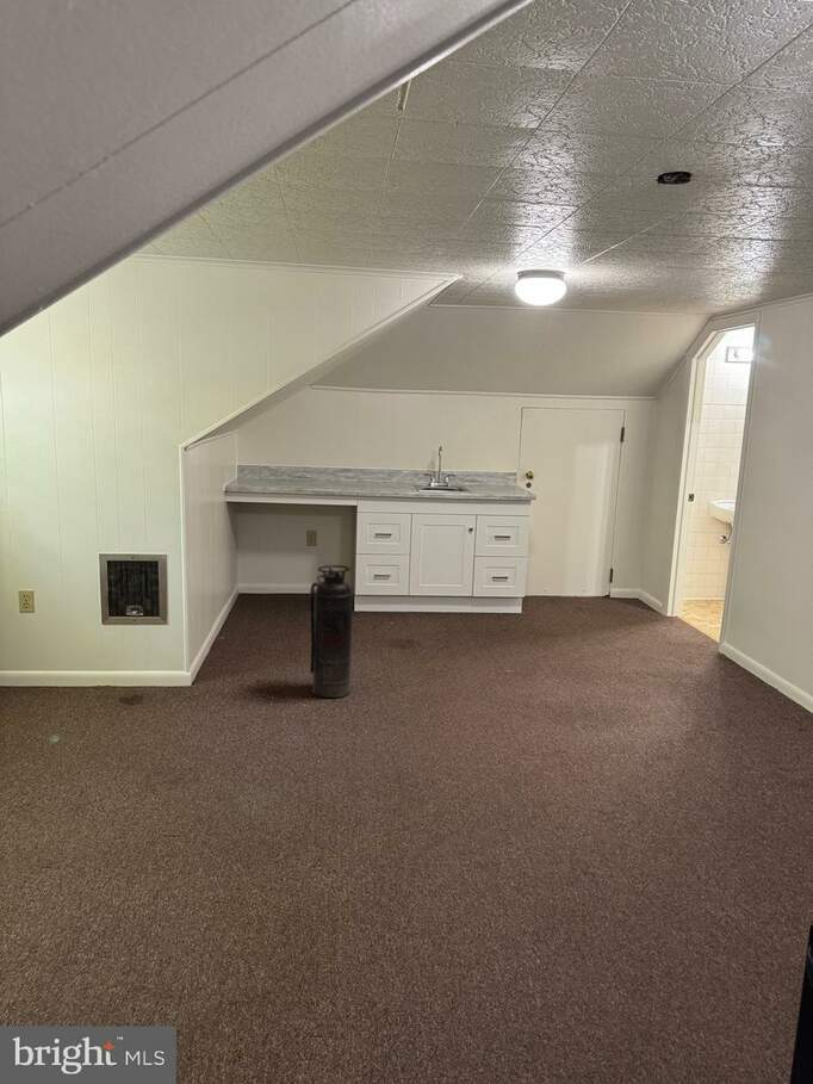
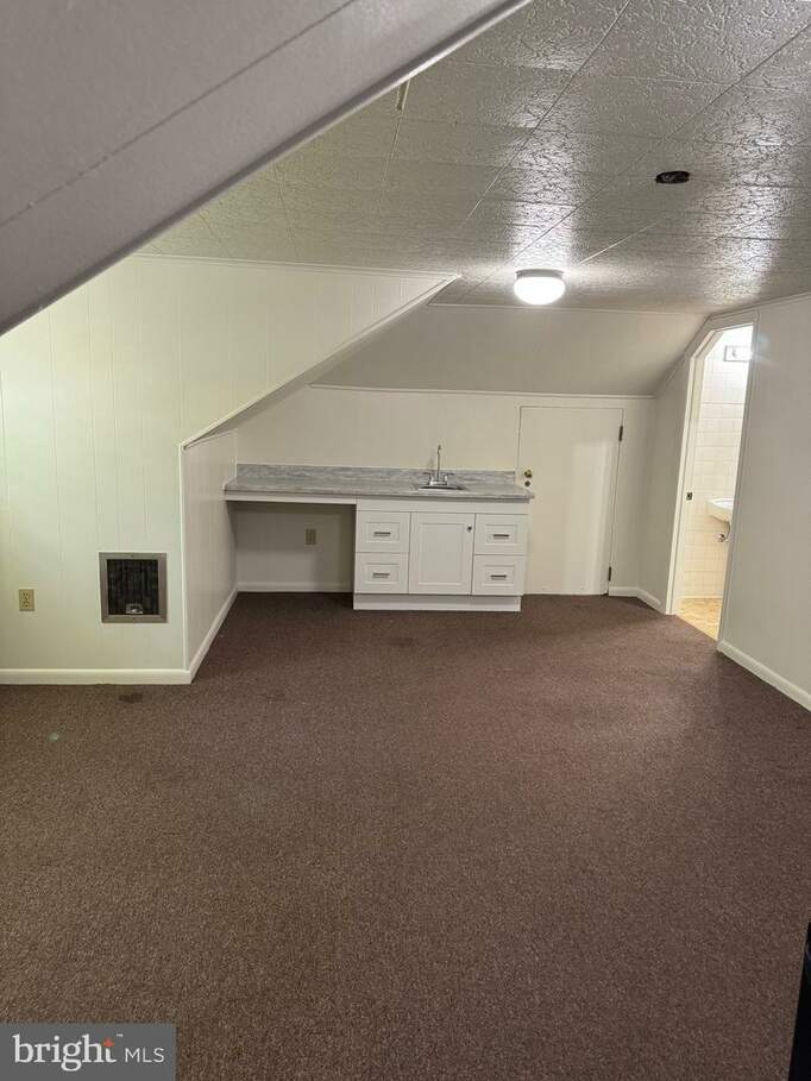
- fire extinguisher [309,564,354,699]
